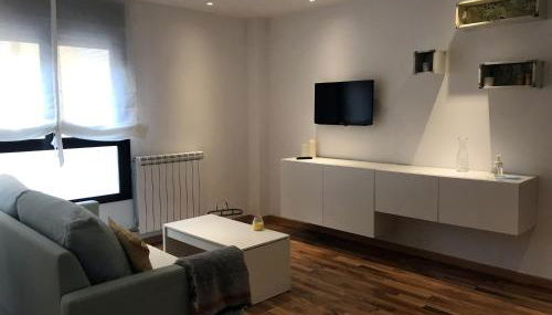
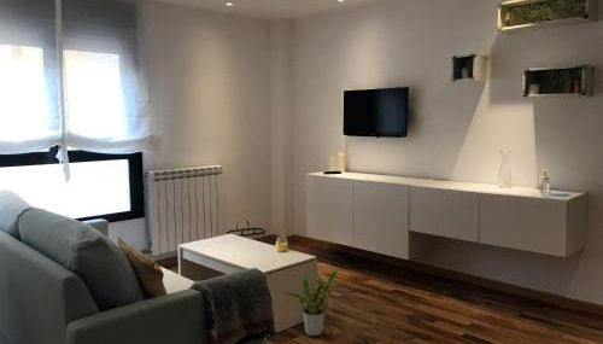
+ potted plant [282,268,344,338]
